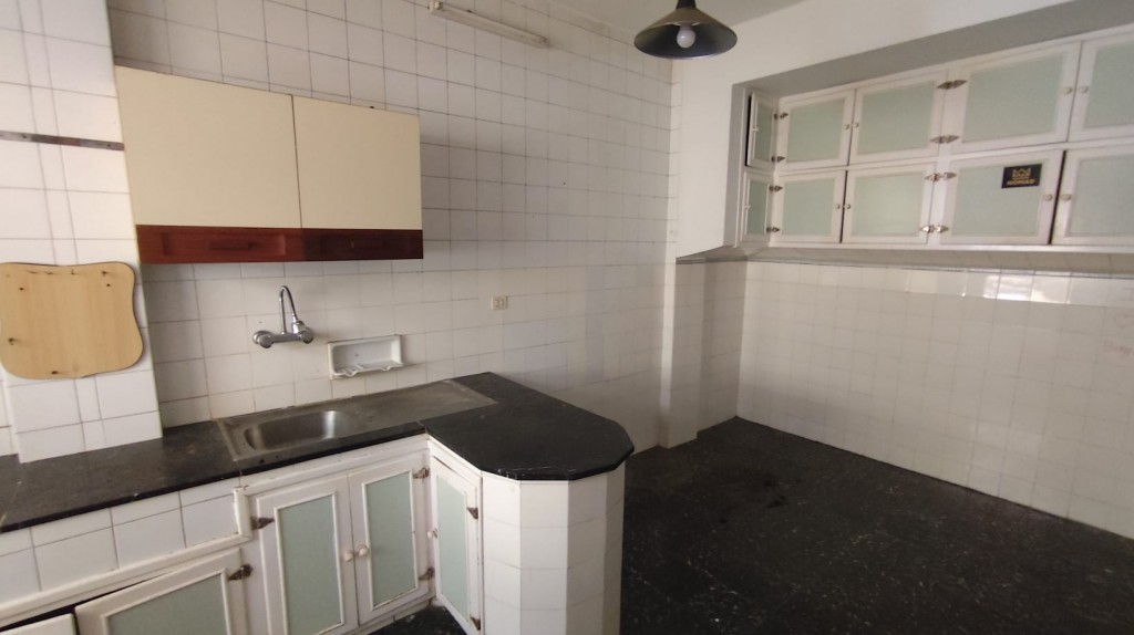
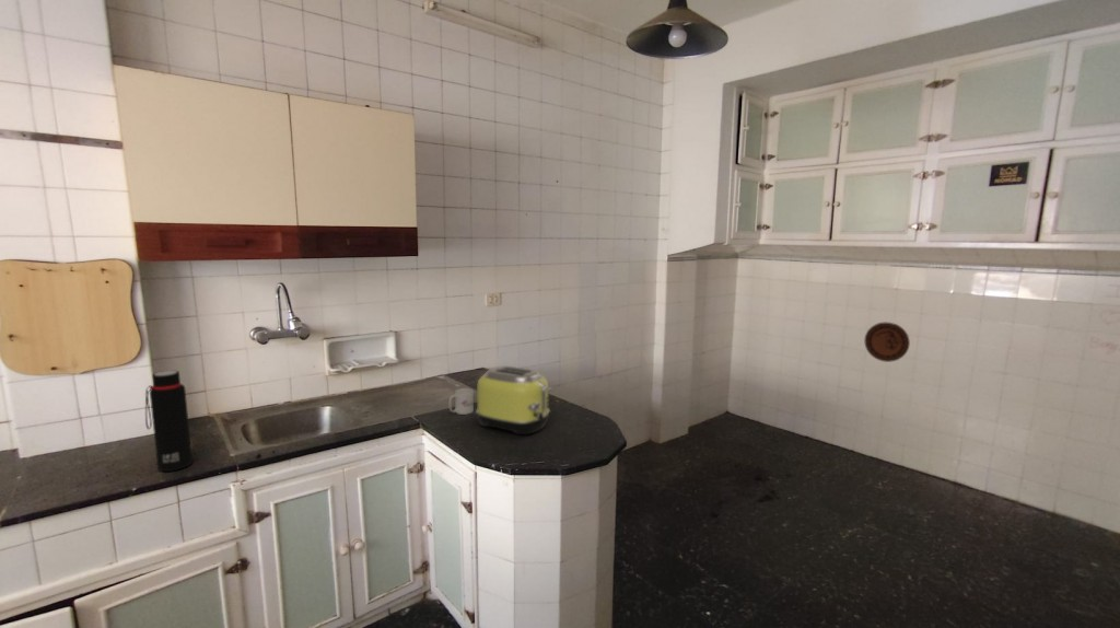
+ mug [447,387,475,416]
+ toaster [475,365,553,435]
+ water bottle [144,370,194,473]
+ decorative plate [863,321,911,363]
